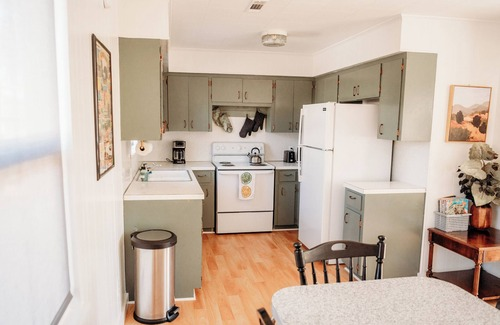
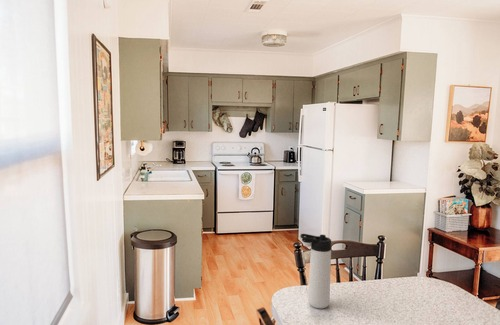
+ thermos bottle [299,233,332,309]
